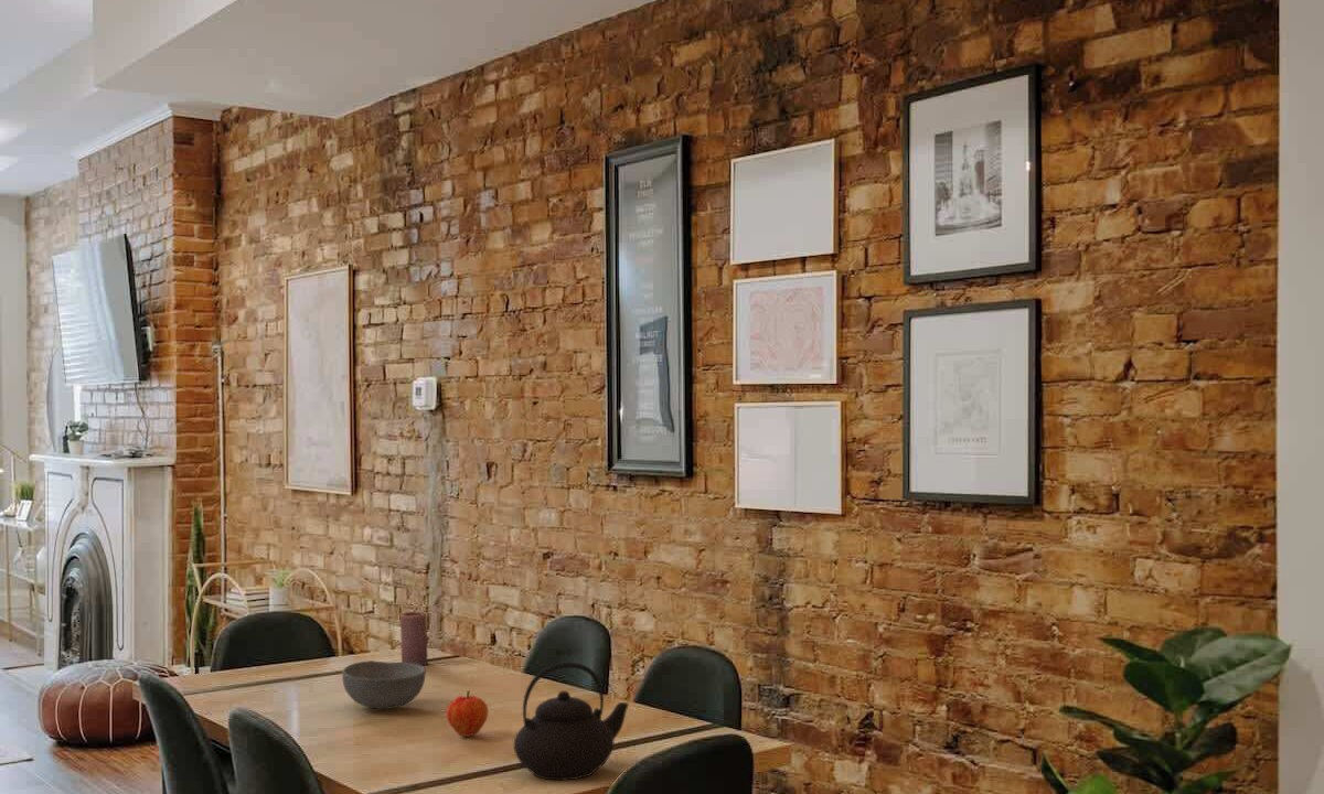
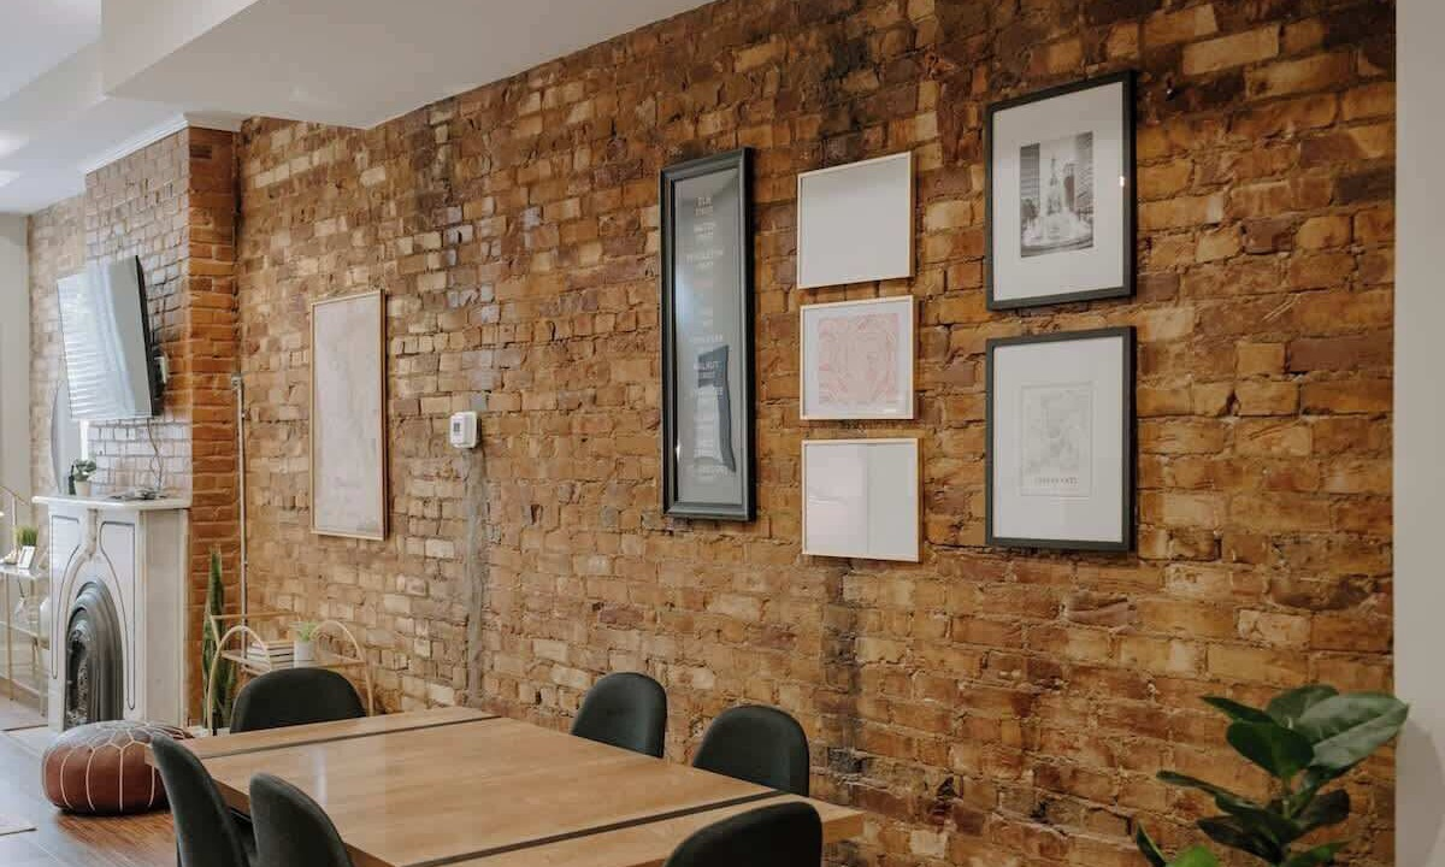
- bowl [341,659,427,710]
- fruit [445,689,489,738]
- teapot [513,662,630,782]
- candle [399,611,429,666]
